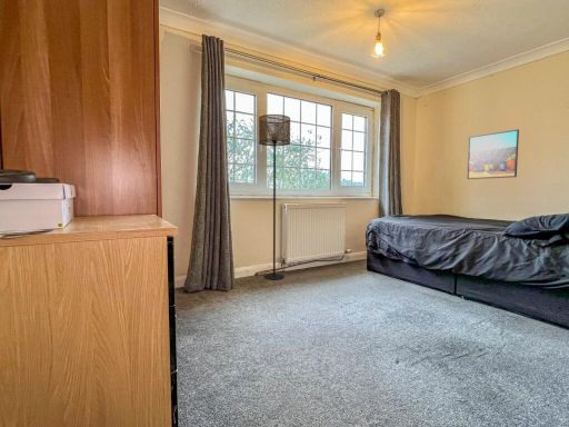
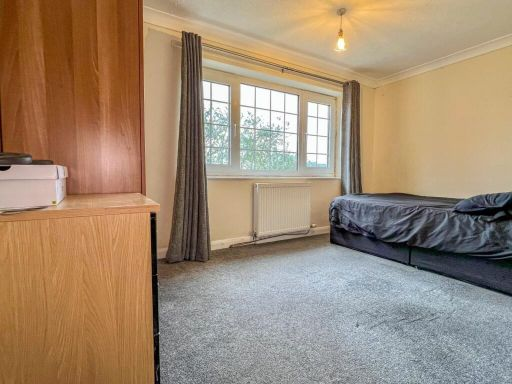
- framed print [467,128,520,180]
- floor lamp [258,113,291,280]
